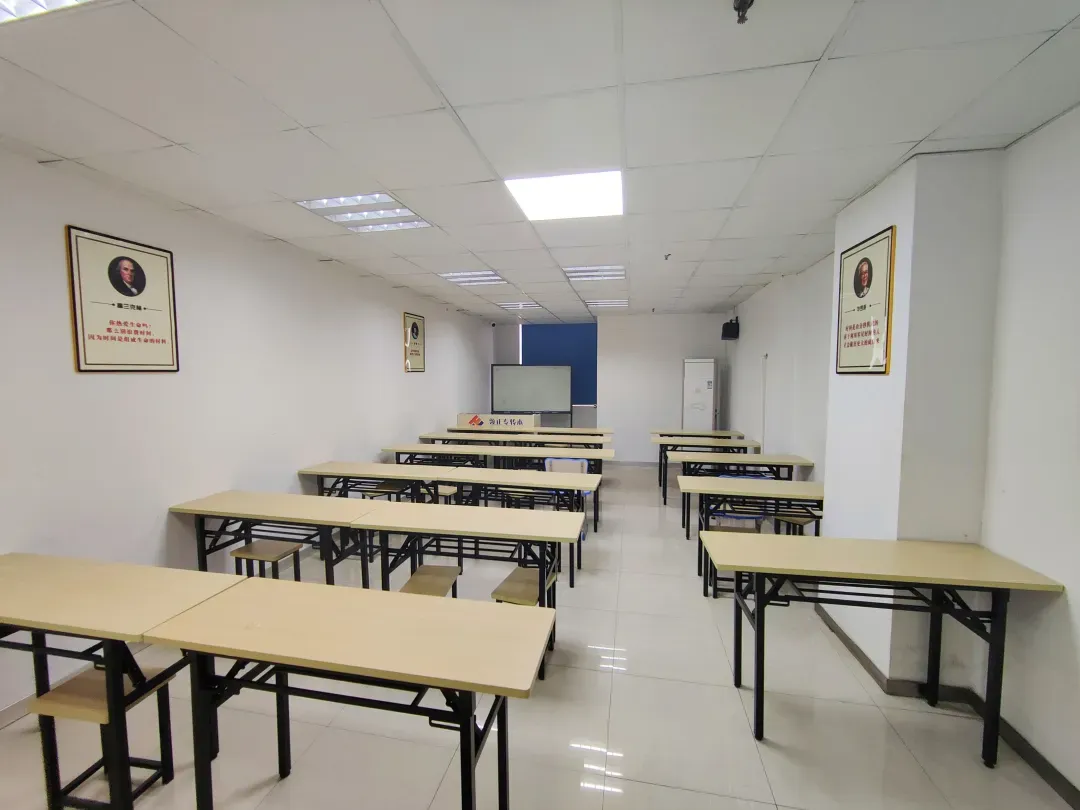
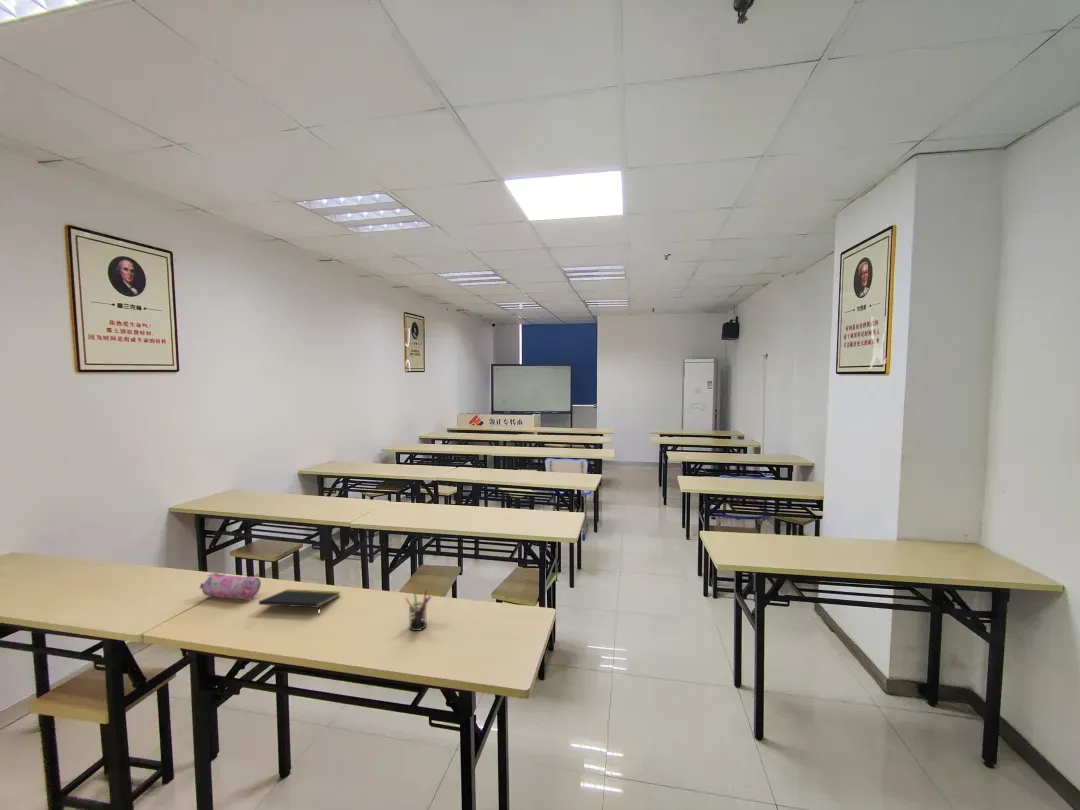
+ pencil case [199,572,262,601]
+ notepad [258,588,341,617]
+ pen holder [404,589,432,632]
